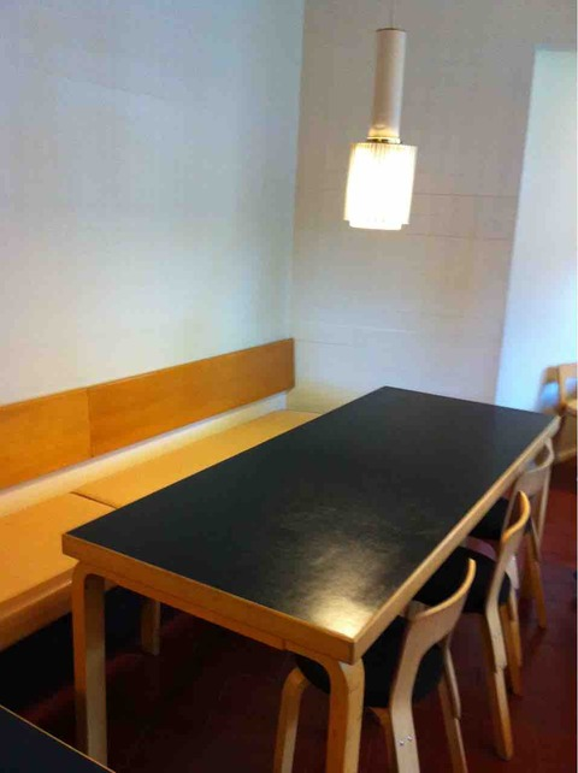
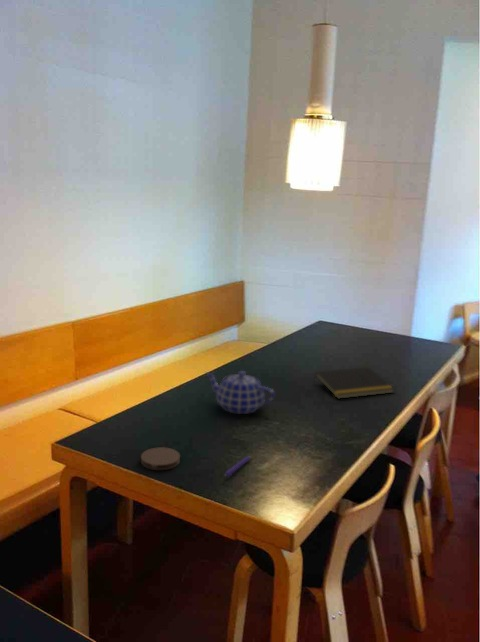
+ pen [224,455,252,478]
+ notepad [312,366,395,400]
+ coaster [140,446,181,471]
+ teapot [204,370,276,415]
